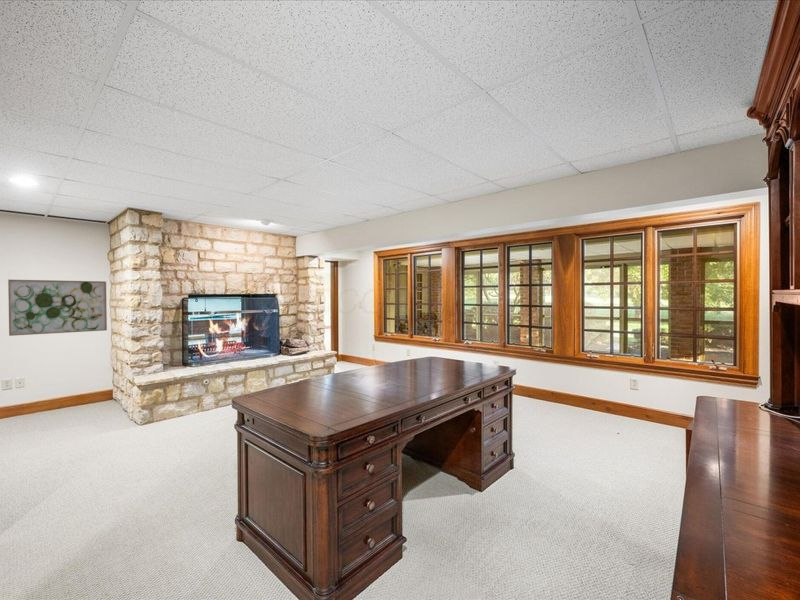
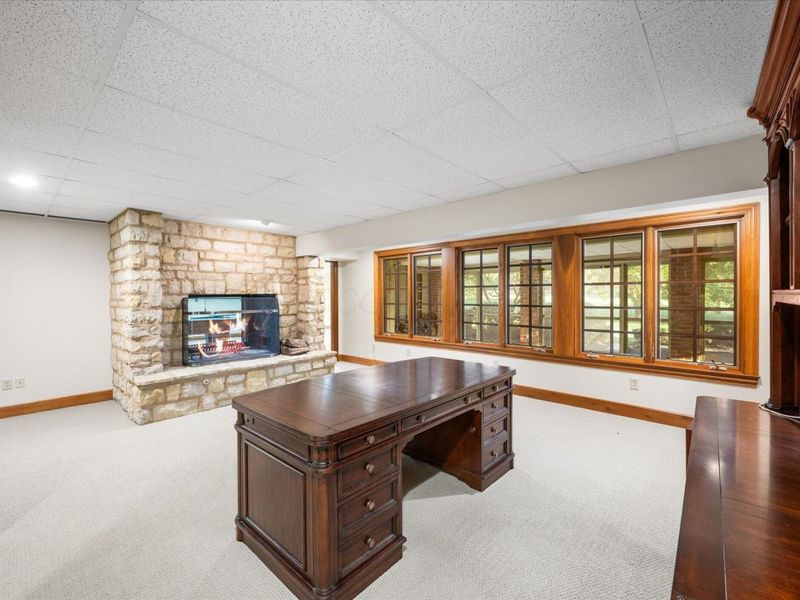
- wall art [7,279,108,337]
